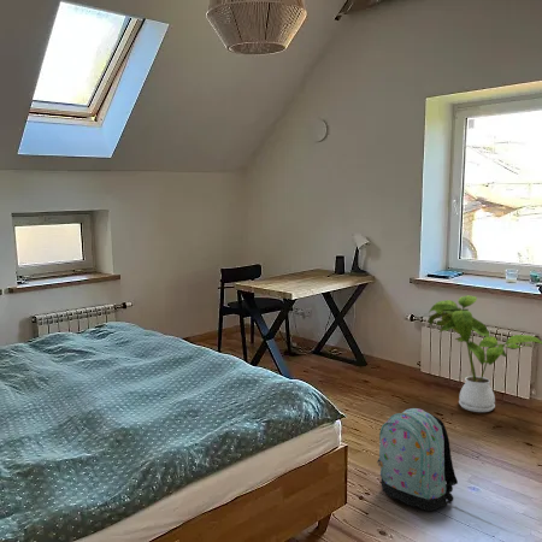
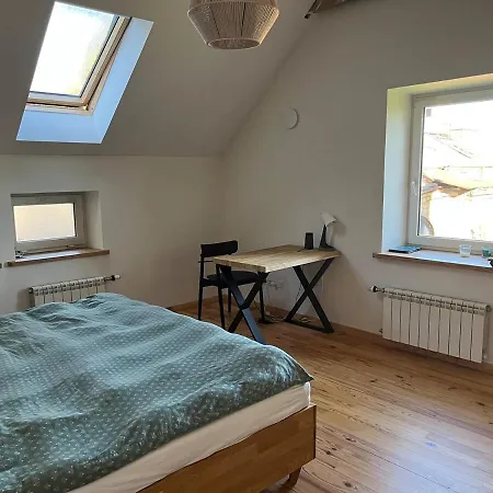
- house plant [428,294,542,413]
- backpack [376,407,459,512]
